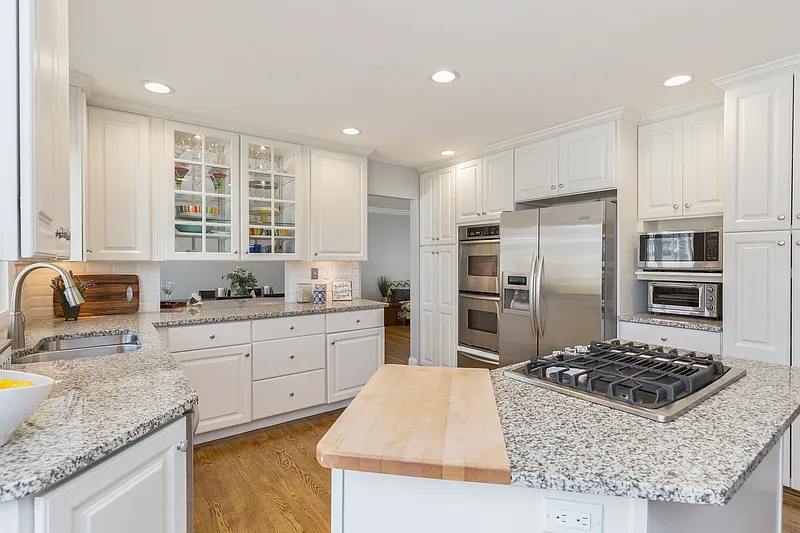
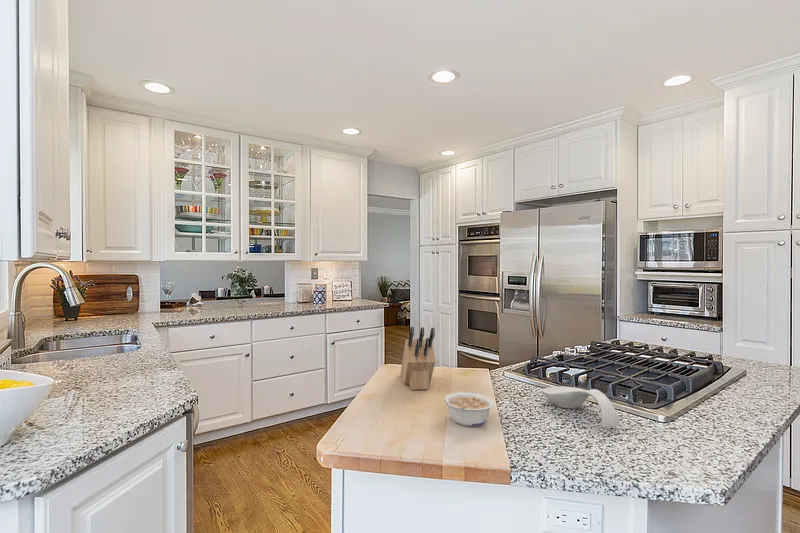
+ knife block [400,326,436,391]
+ spoon rest [542,386,621,429]
+ legume [443,391,495,427]
